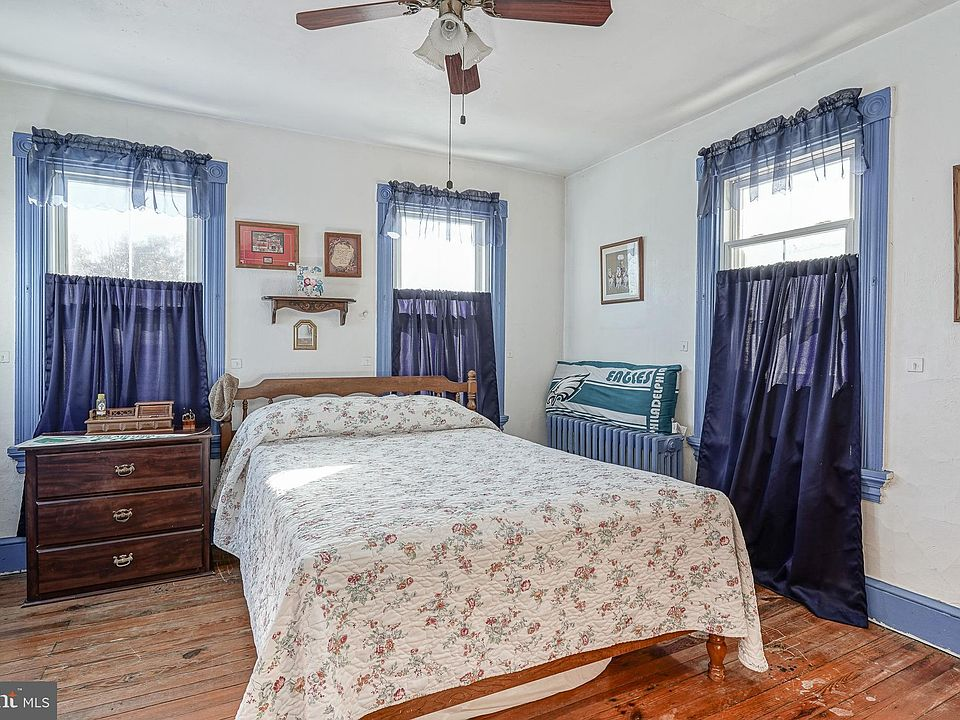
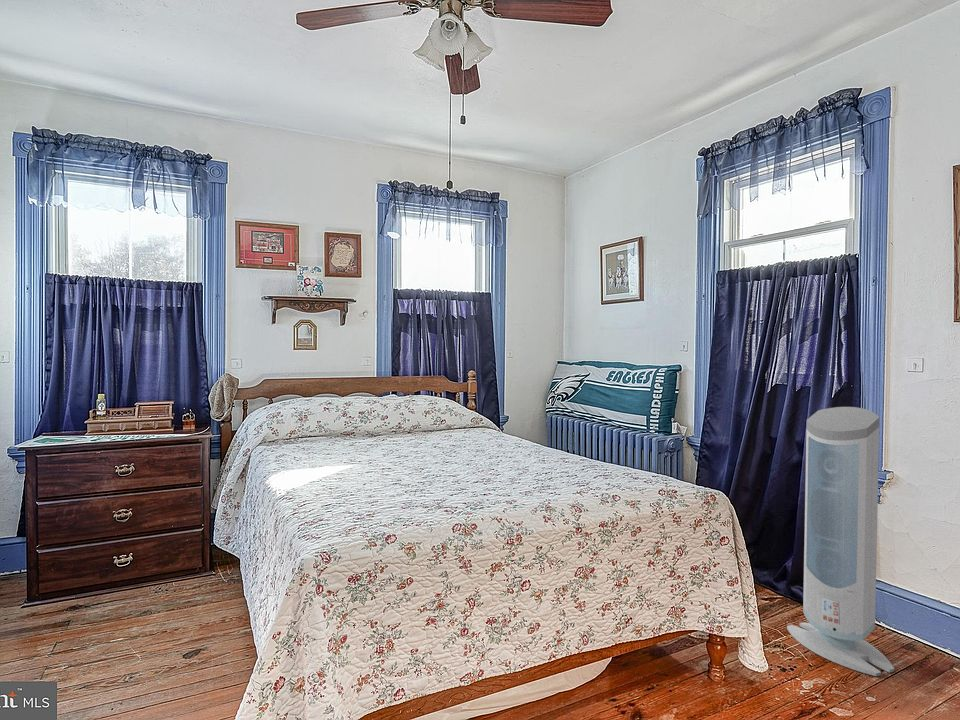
+ air purifier [786,406,895,677]
